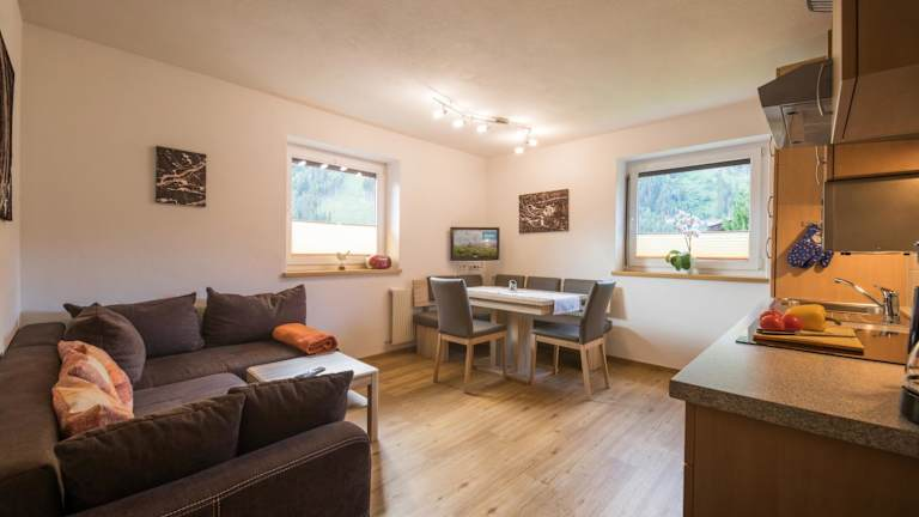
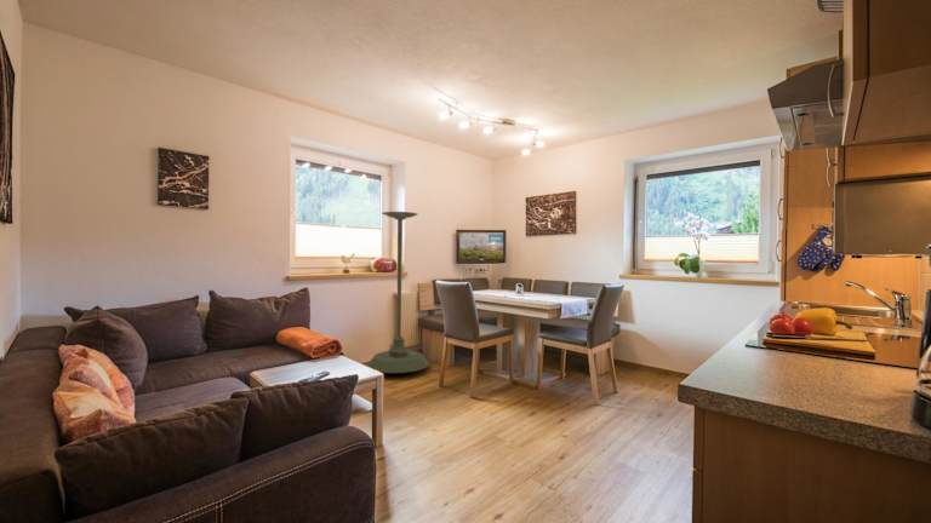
+ plant stand [366,211,430,374]
